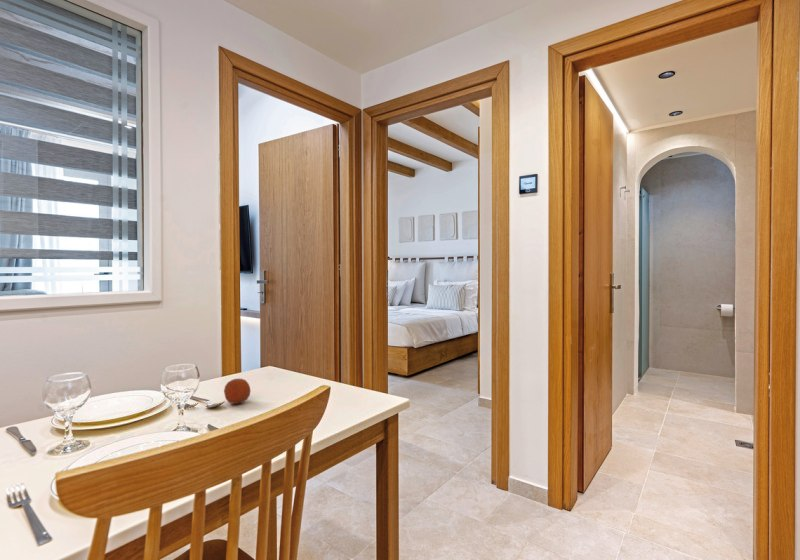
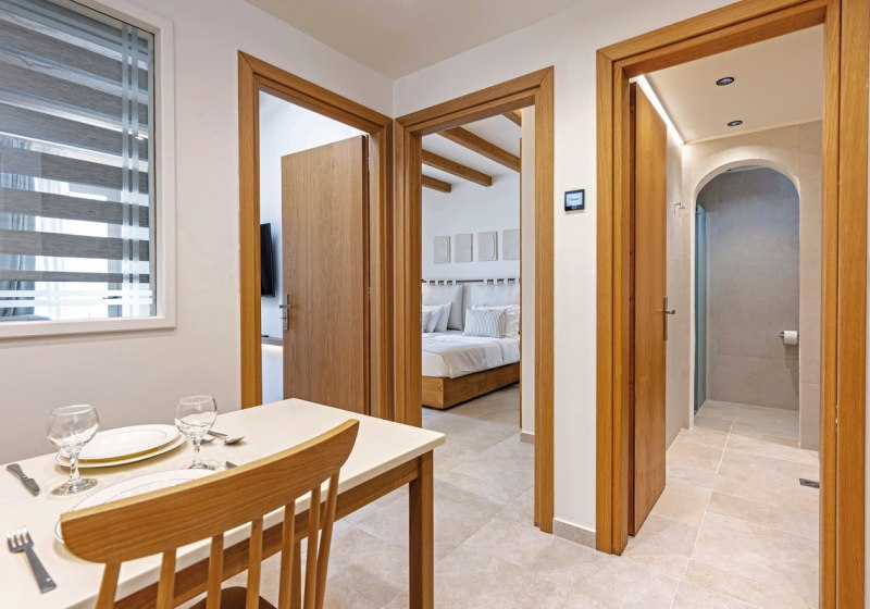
- orange [223,378,252,405]
